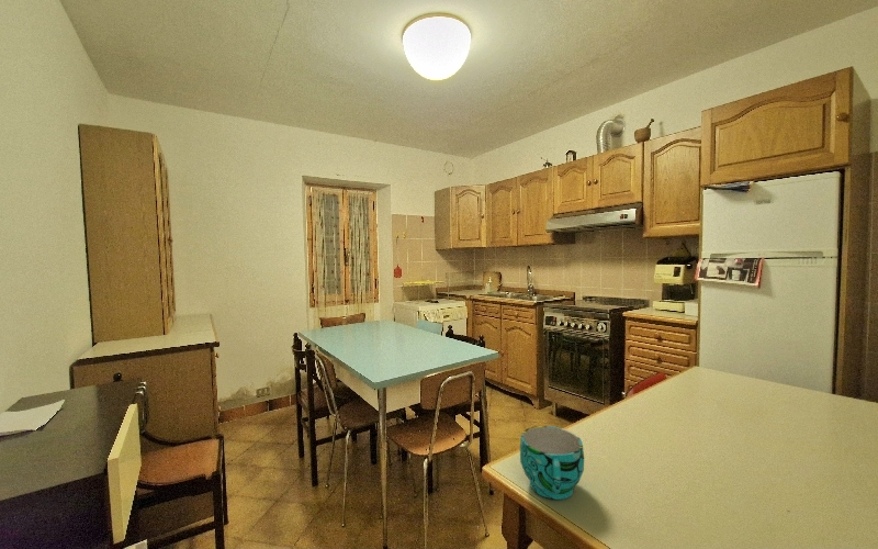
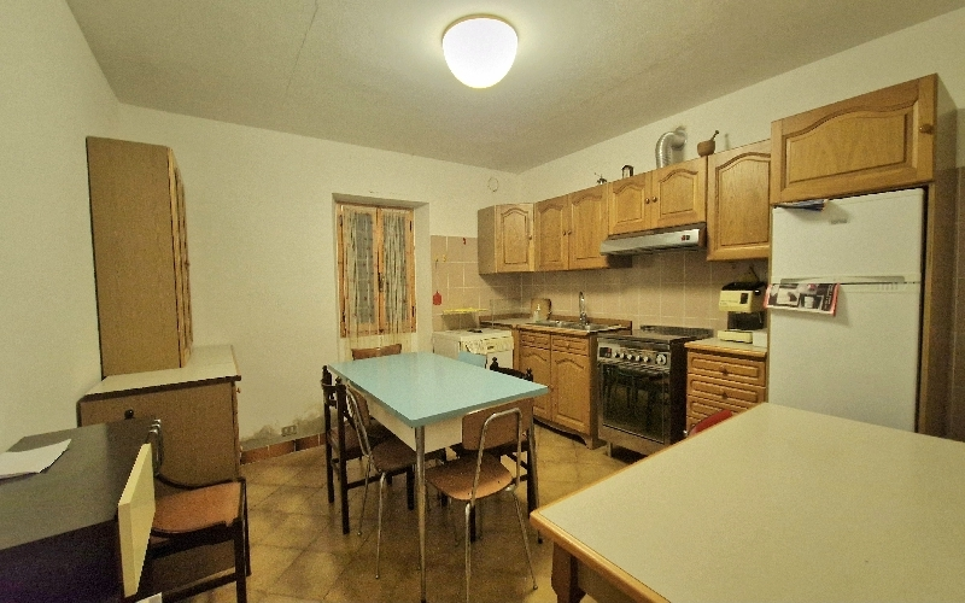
- cup [519,425,585,501]
